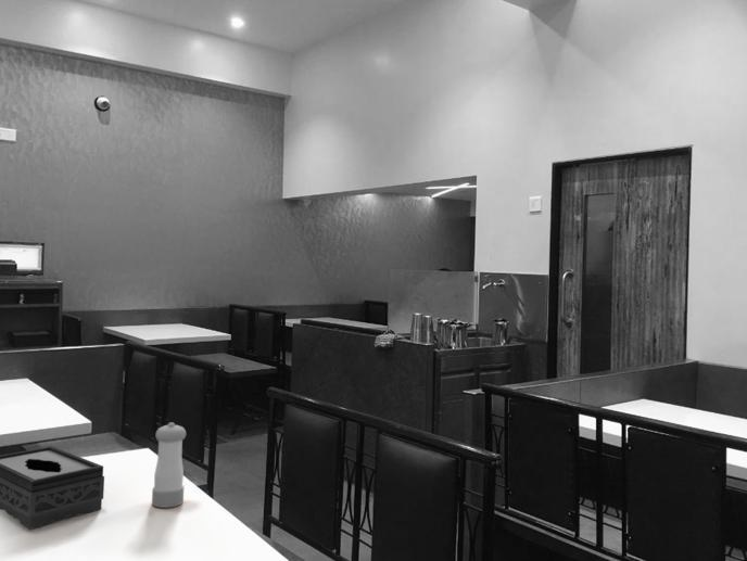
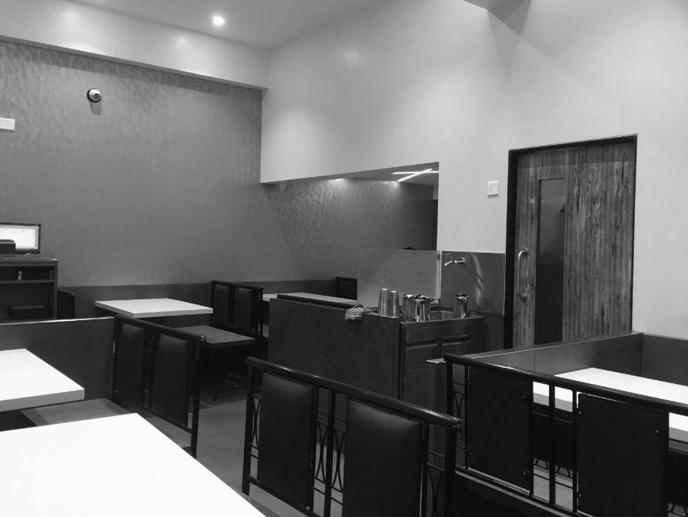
- tissue box [0,445,105,530]
- pepper shaker [151,421,187,509]
